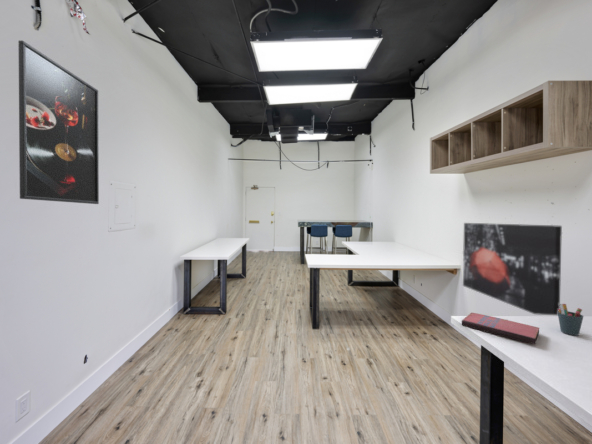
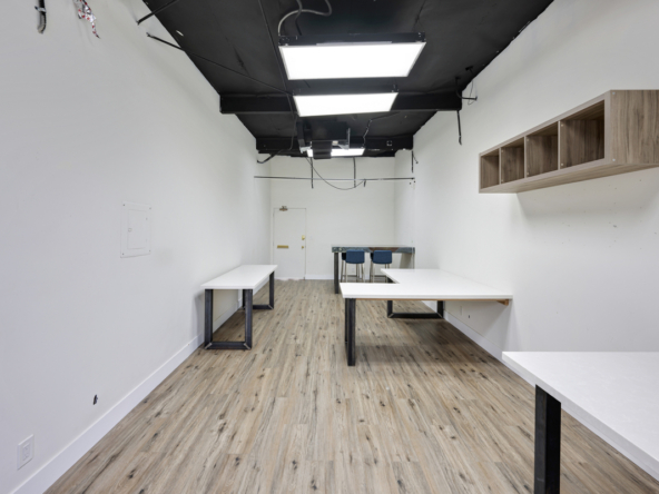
- pen holder [557,302,584,337]
- wall art [462,222,563,316]
- paperback book [461,312,540,345]
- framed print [17,40,100,205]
